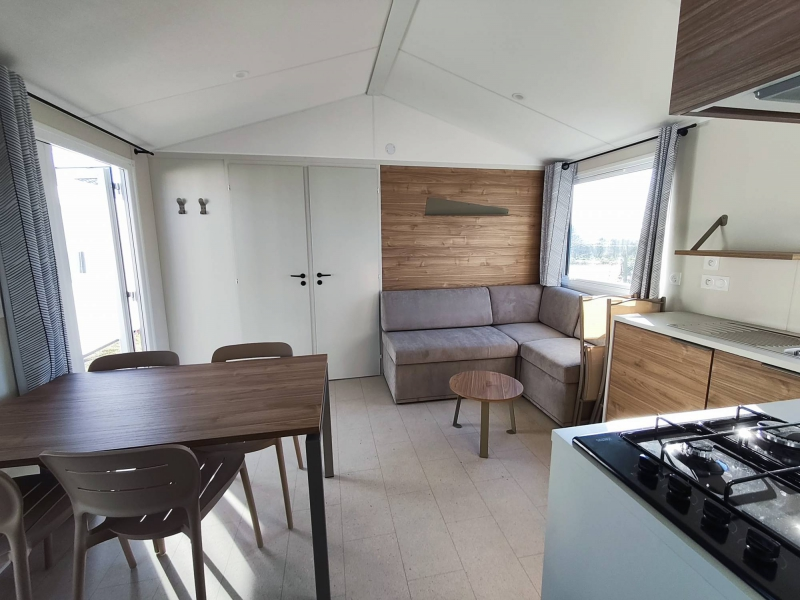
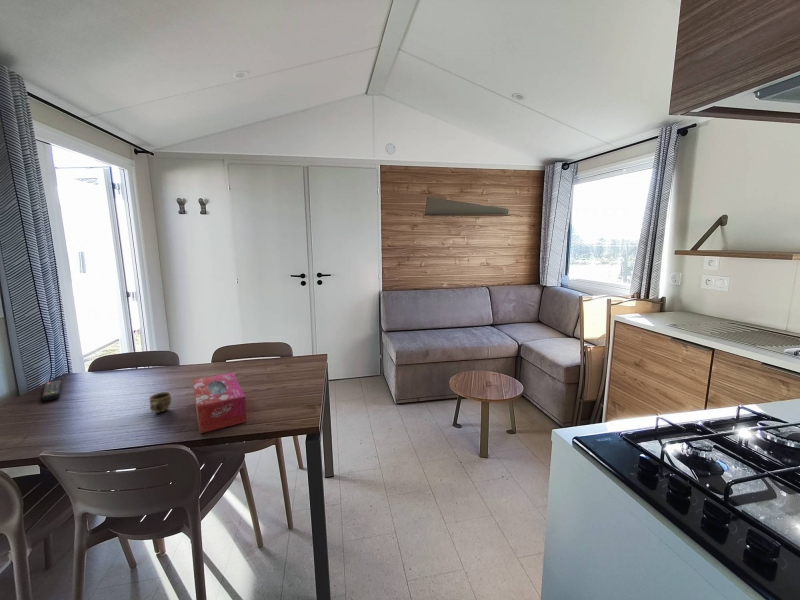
+ cup [148,391,172,414]
+ tissue box [192,372,248,434]
+ remote control [41,379,62,402]
